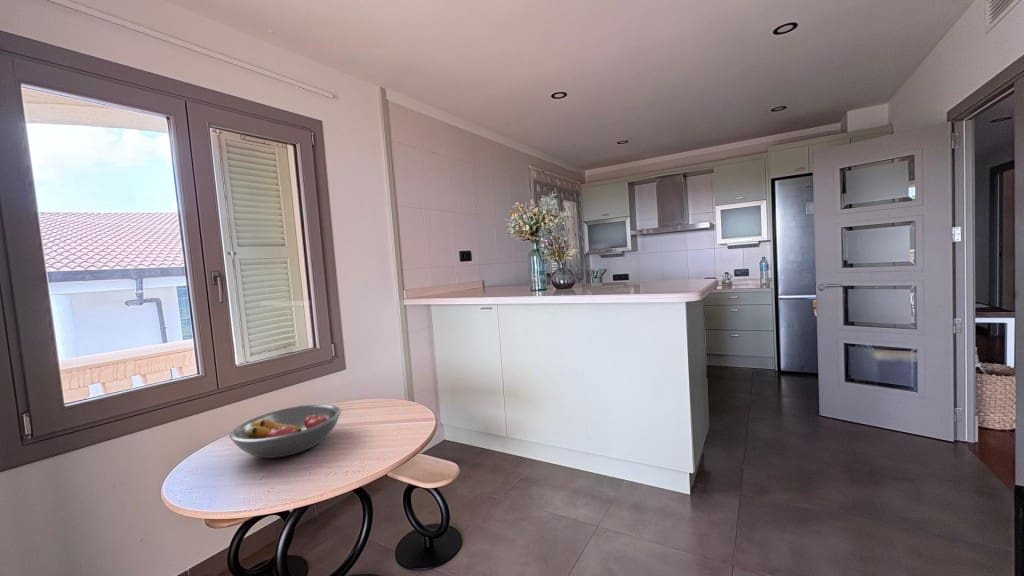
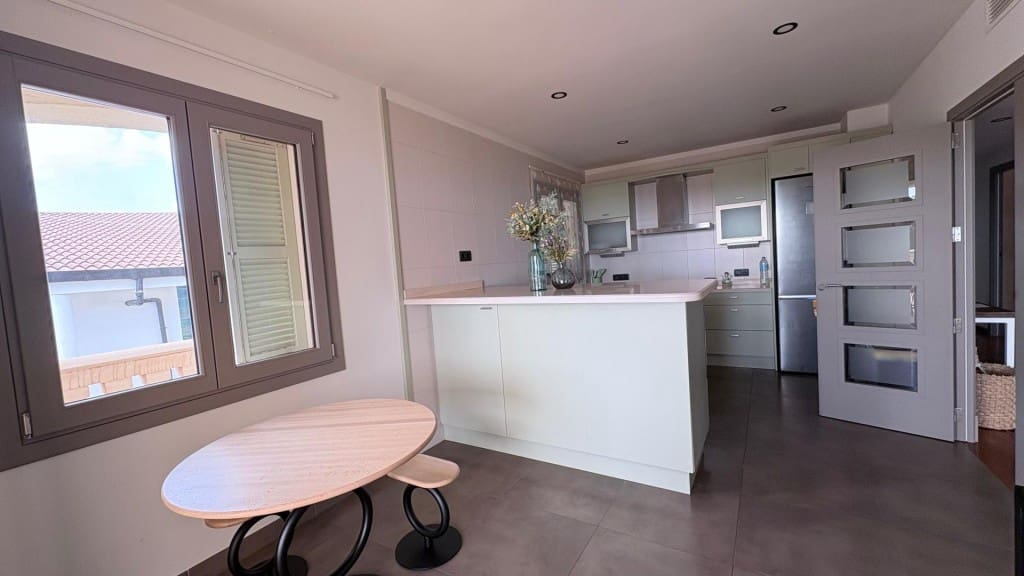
- fruit bowl [229,403,342,459]
